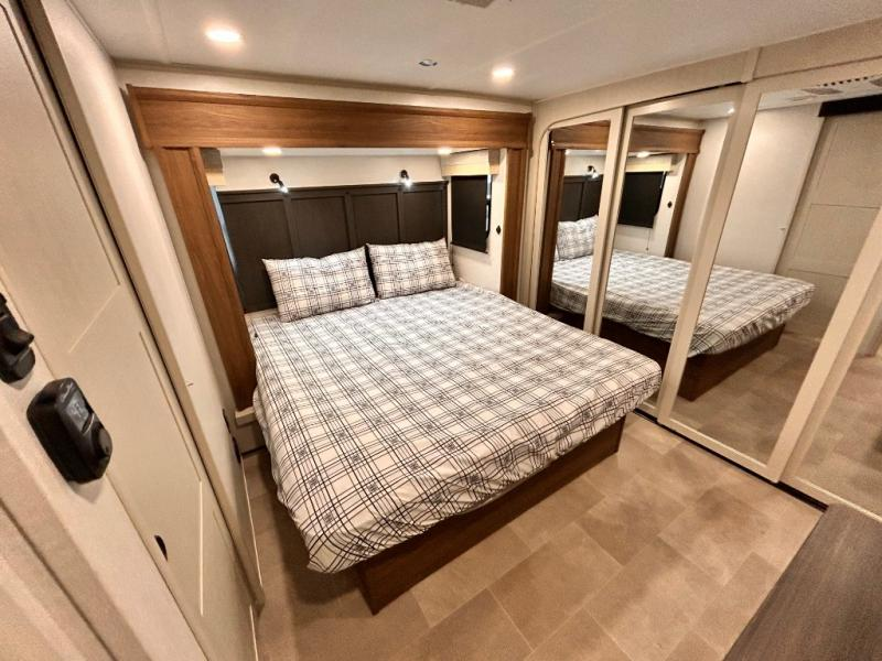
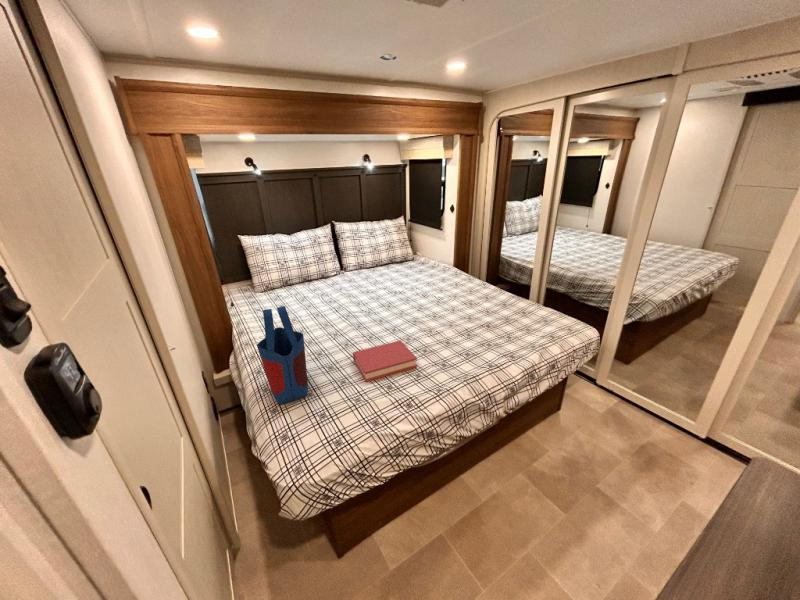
+ hardback book [352,339,418,383]
+ tote bag [256,305,309,405]
